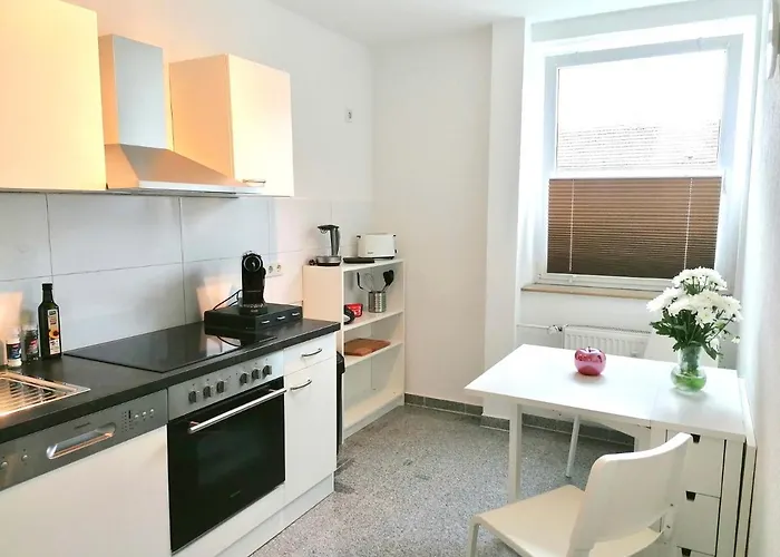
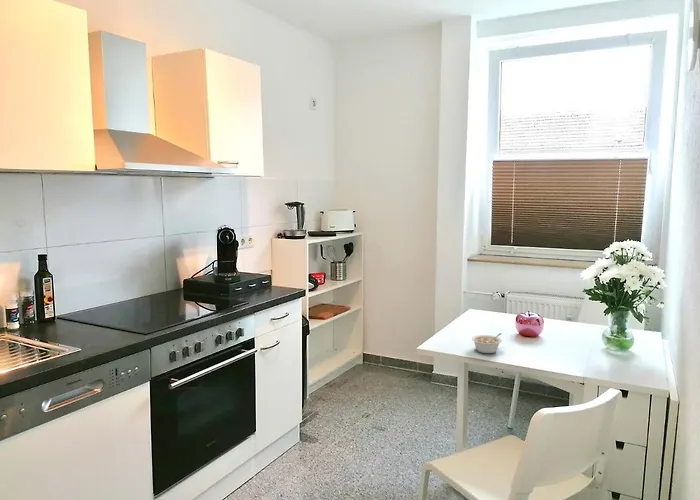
+ legume [471,332,503,354]
